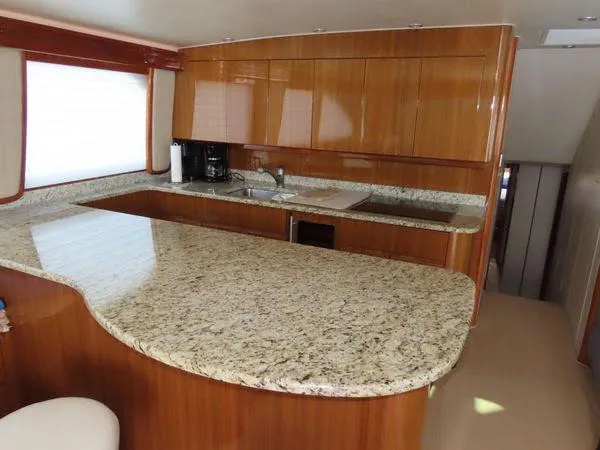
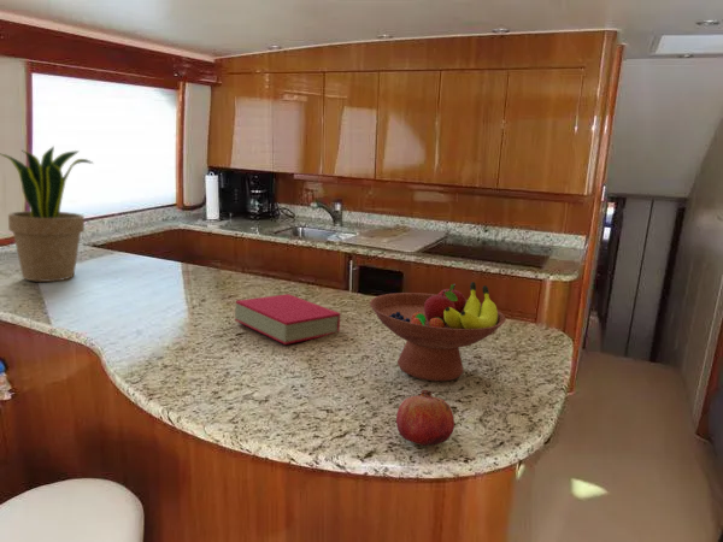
+ fruit bowl [369,281,507,382]
+ book [234,293,342,346]
+ potted plant [0,145,95,283]
+ fruit [395,389,455,448]
